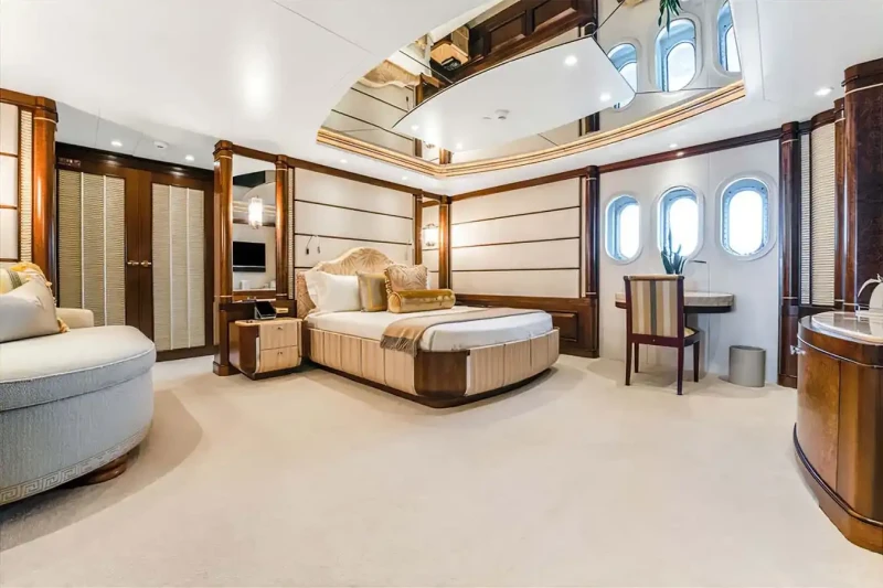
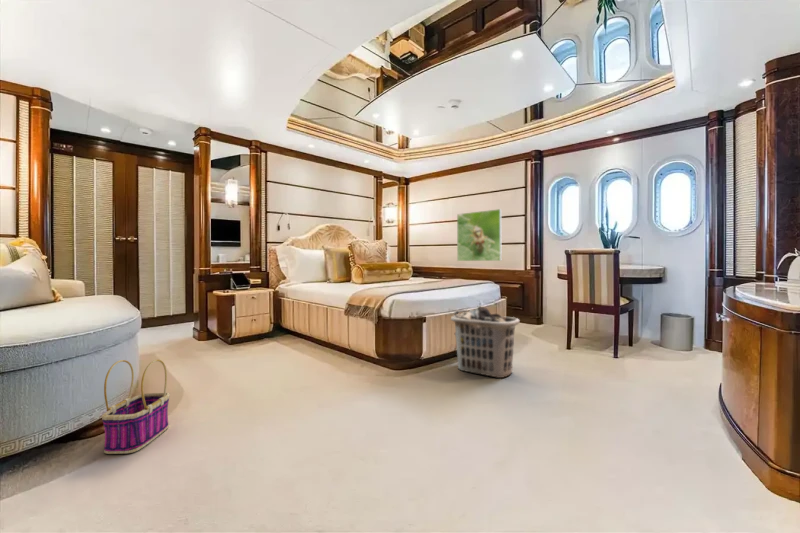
+ clothes hamper [450,306,521,379]
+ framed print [456,208,502,262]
+ basket [101,359,171,455]
